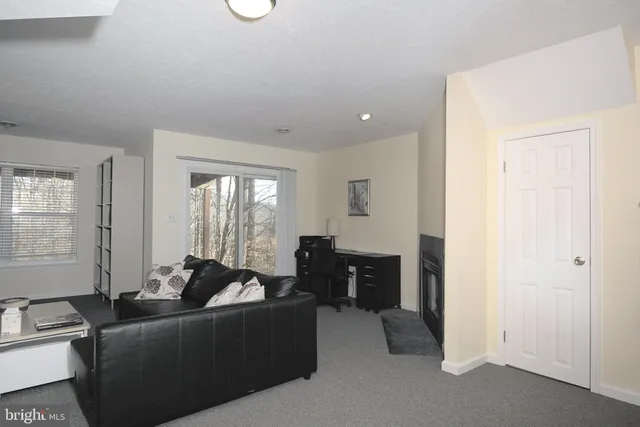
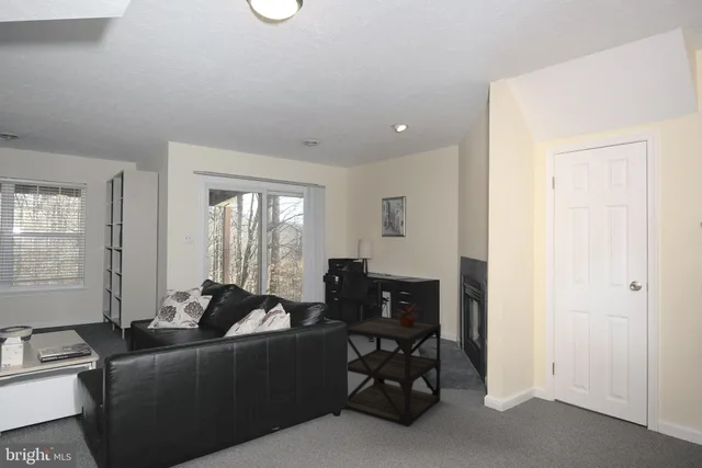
+ potted plant [390,300,421,328]
+ side table [342,315,442,429]
